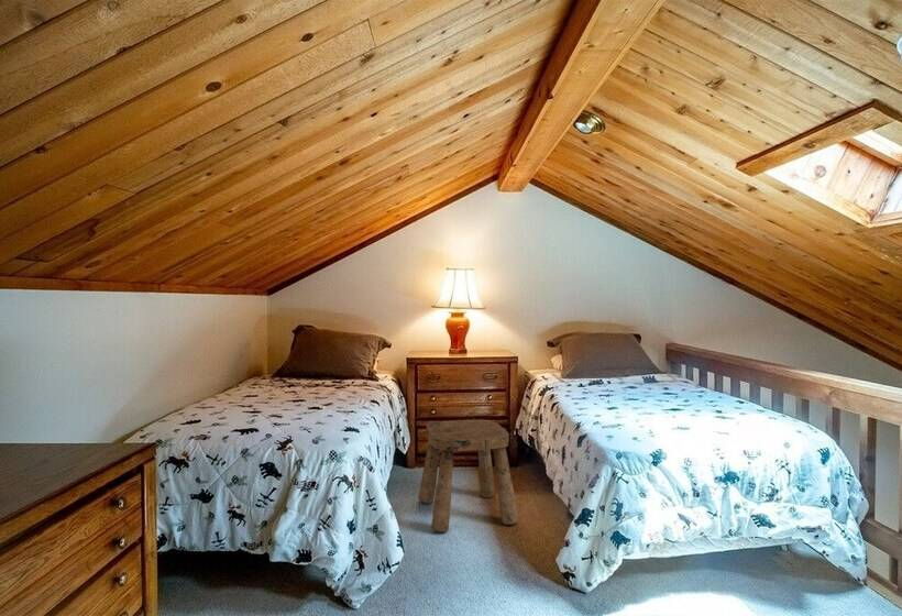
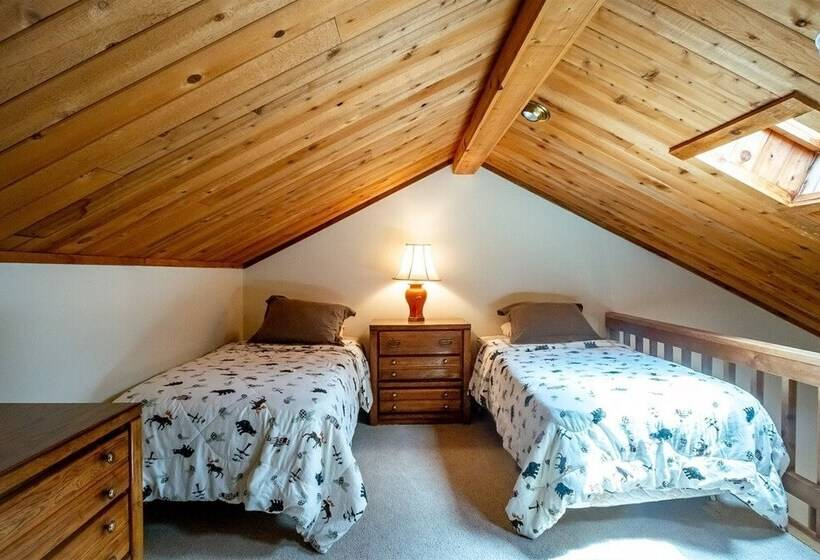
- stool [418,419,519,532]
